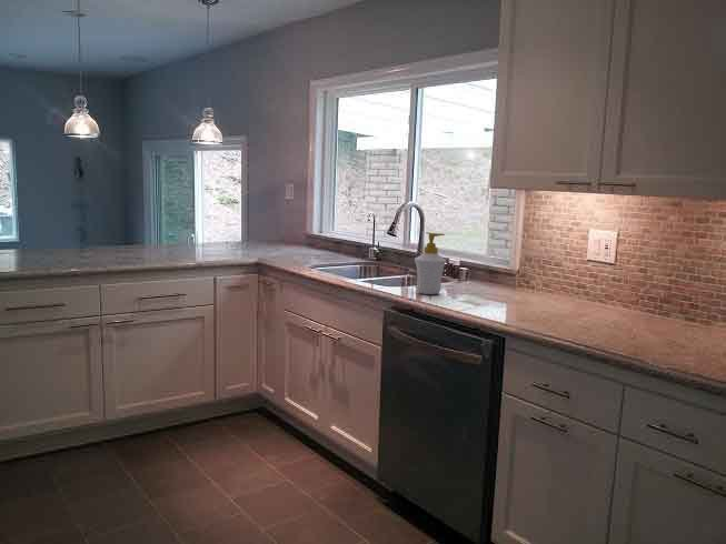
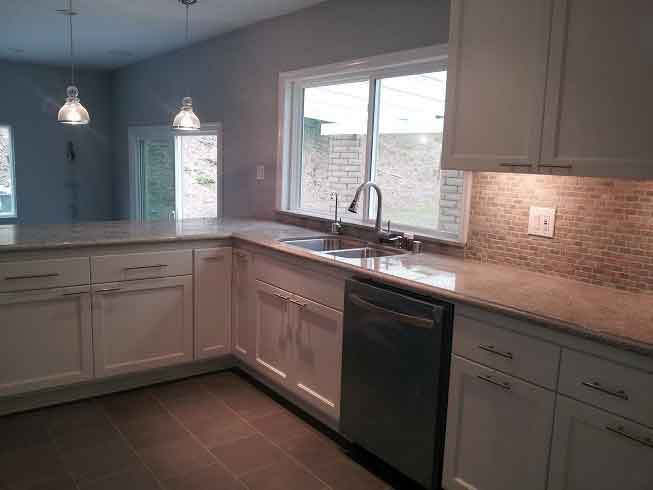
- soap bottle [414,231,447,295]
